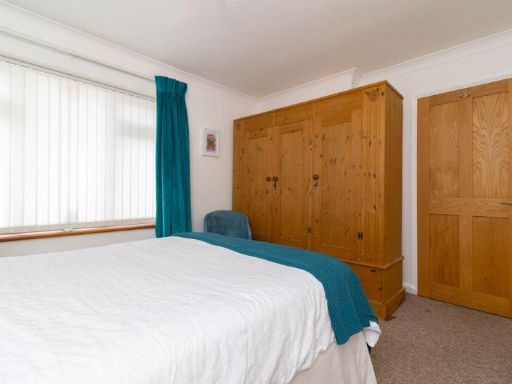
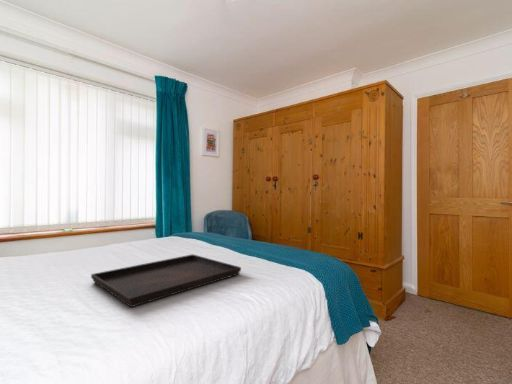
+ serving tray [90,253,242,308]
